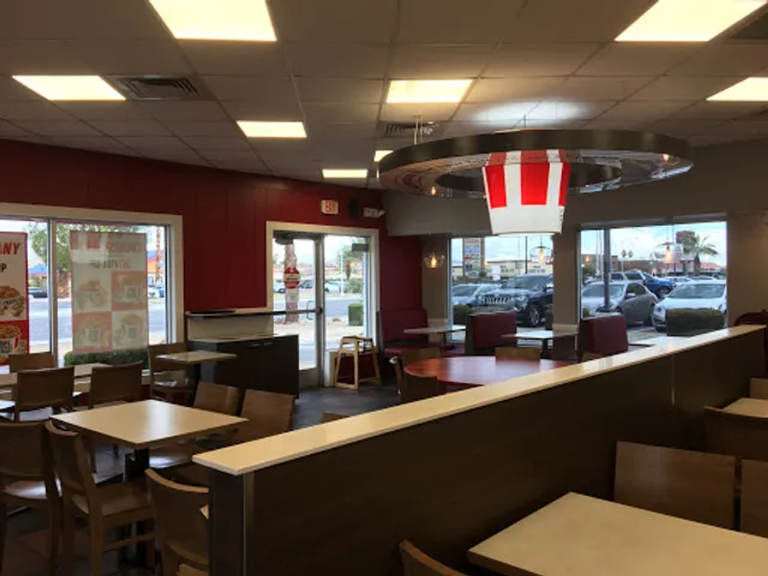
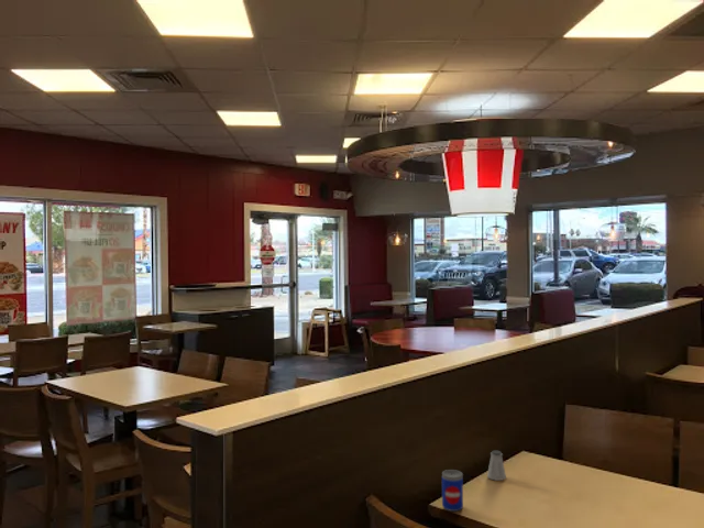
+ saltshaker [486,450,507,482]
+ beer can [441,469,464,513]
